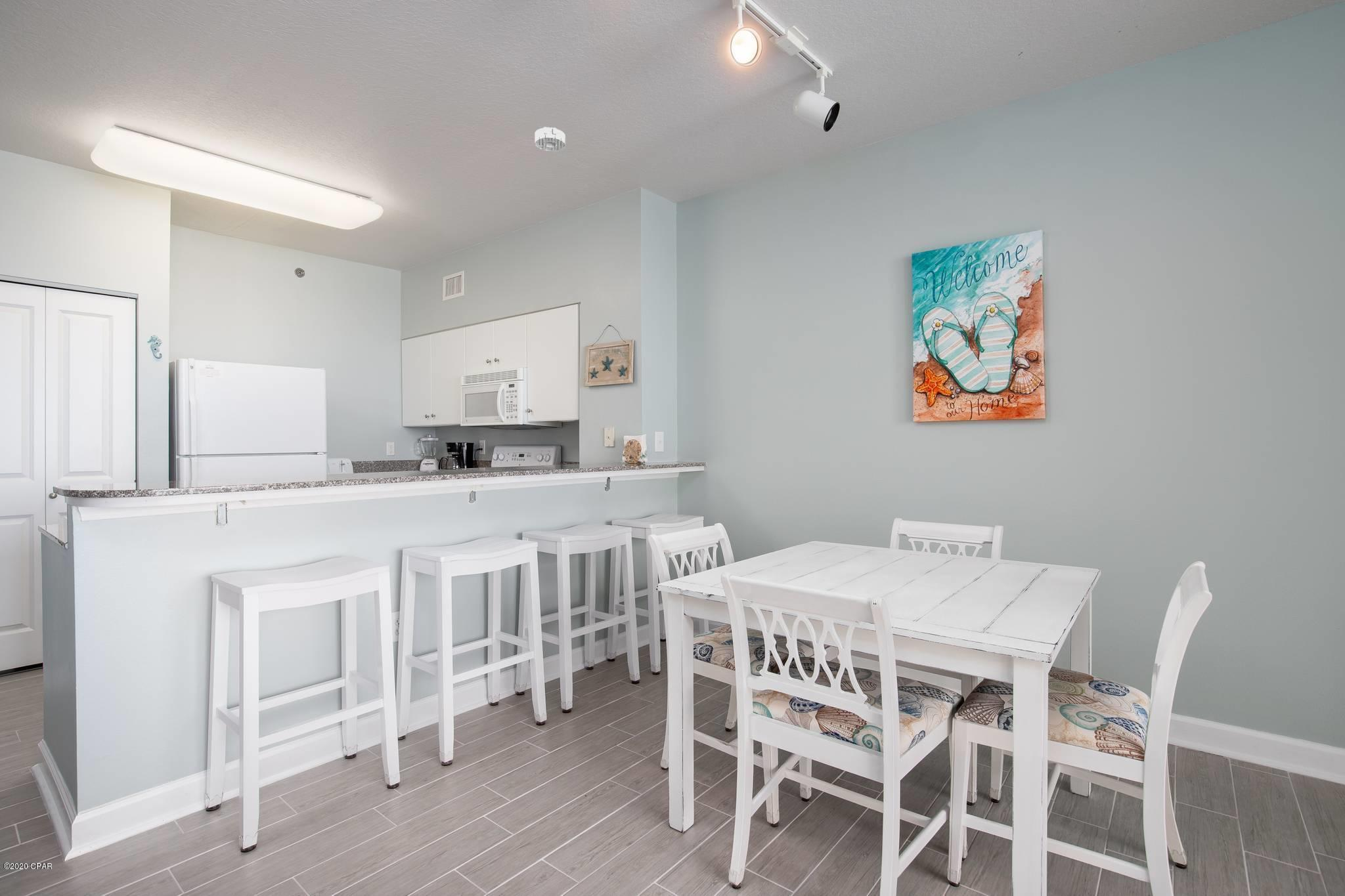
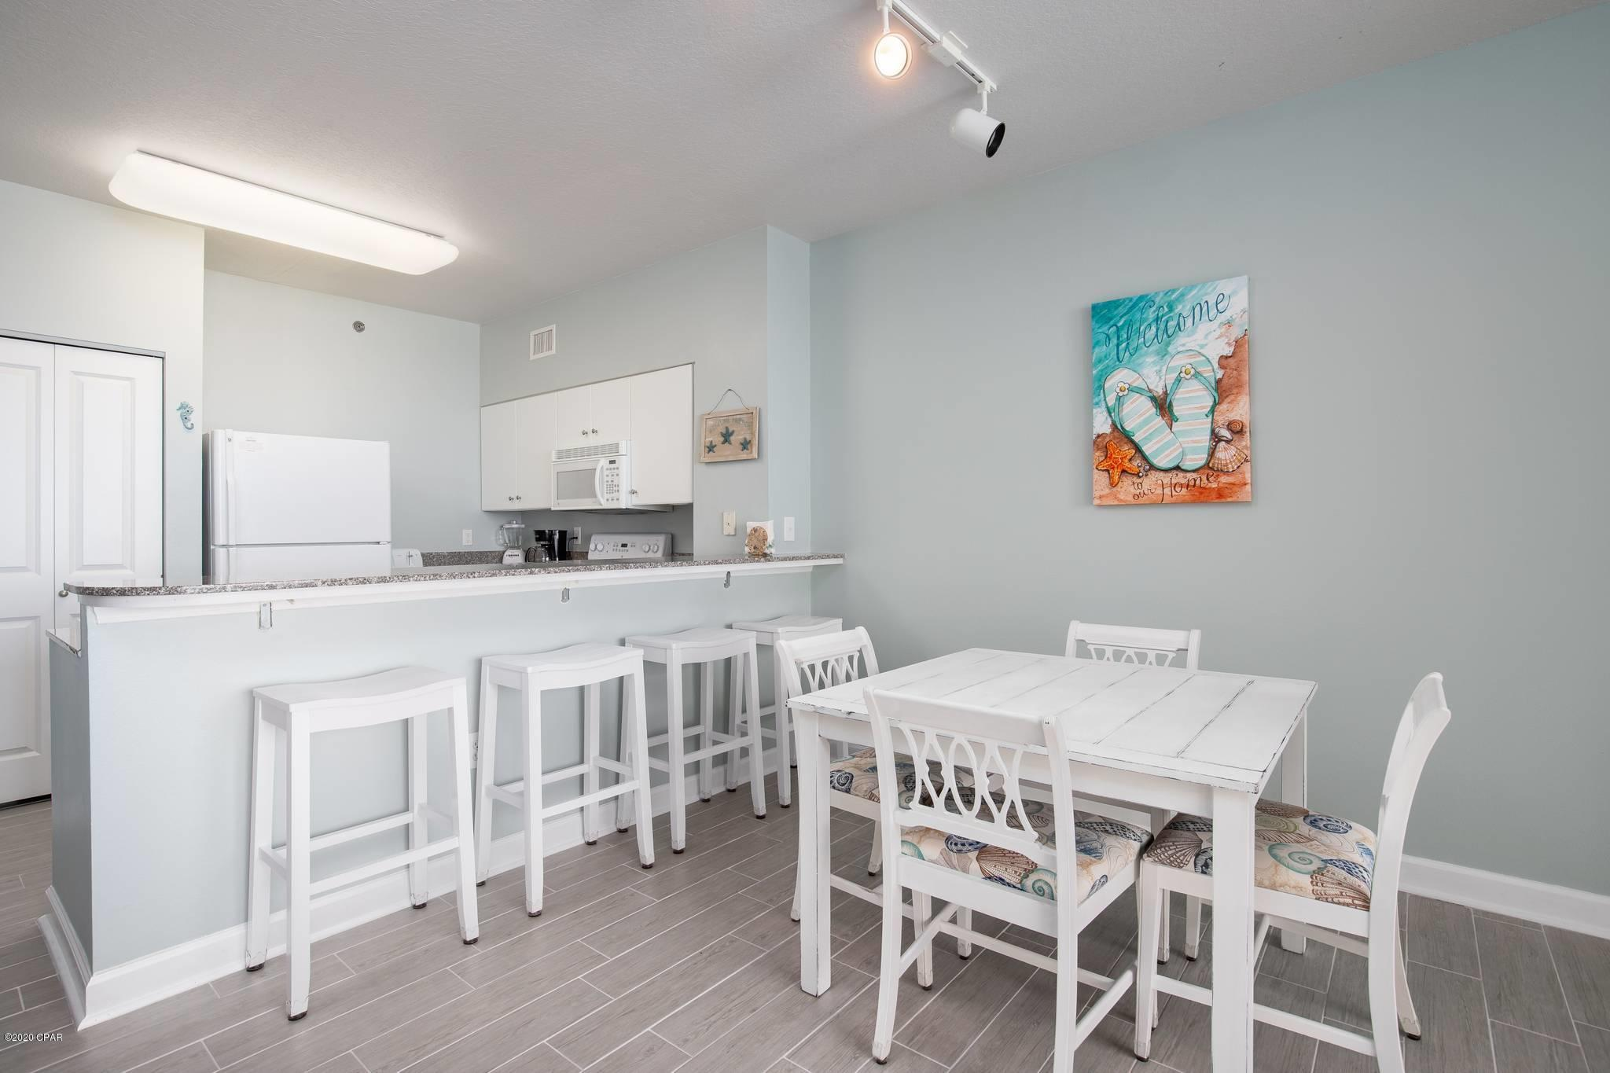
- smoke detector [534,126,566,152]
